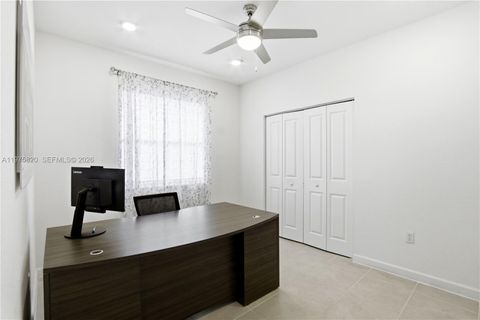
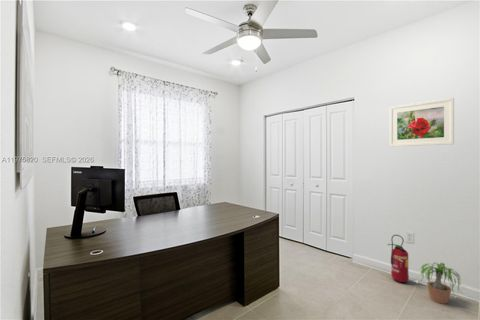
+ potted plant [415,262,467,305]
+ fire extinguisher [386,234,410,283]
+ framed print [389,97,455,148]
